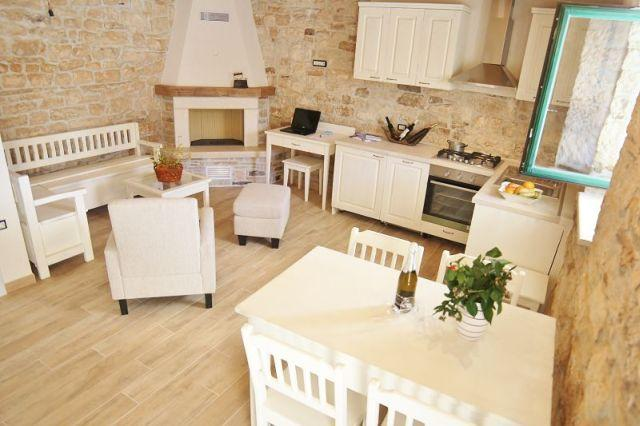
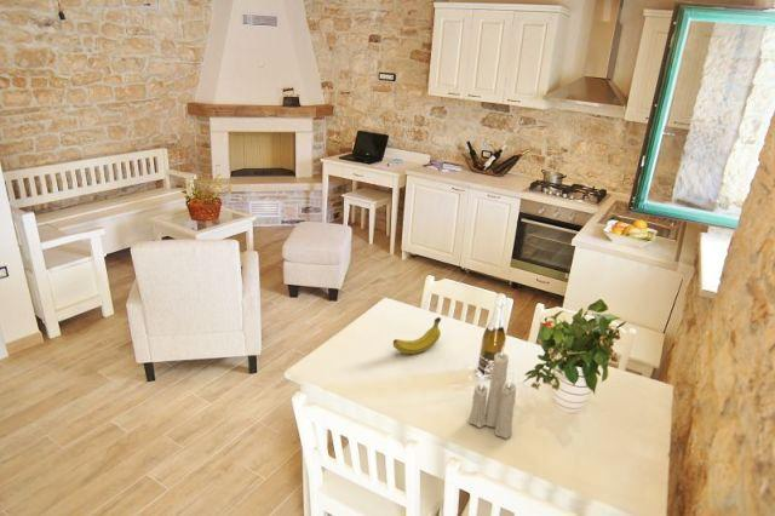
+ fruit [392,316,442,355]
+ candle [467,344,517,440]
